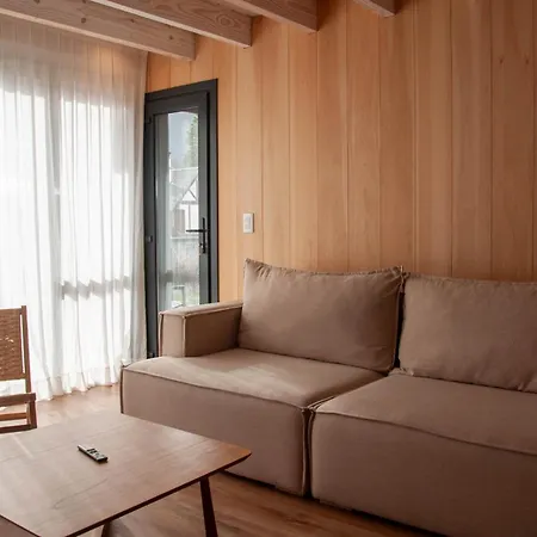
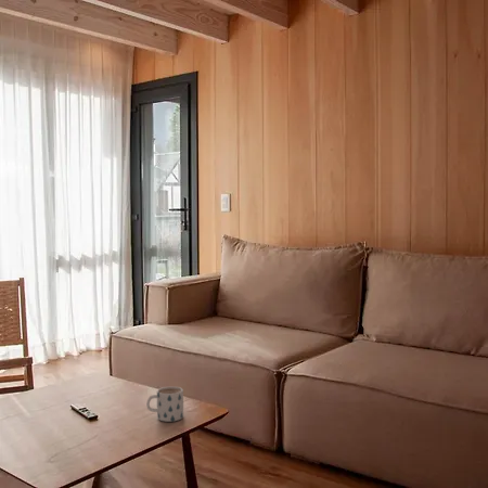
+ mug [145,386,184,423]
